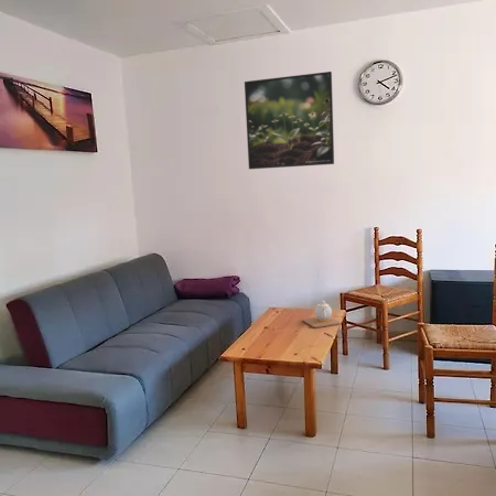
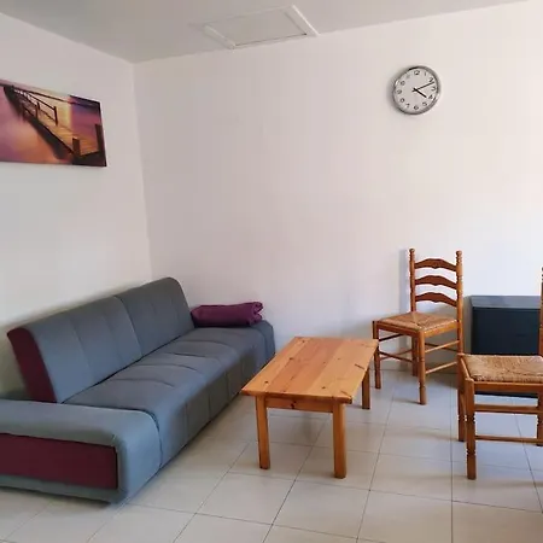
- teapot [302,300,342,328]
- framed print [244,71,335,170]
